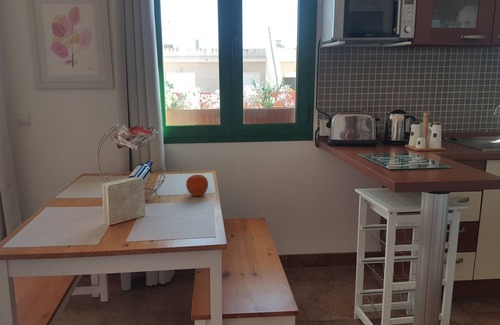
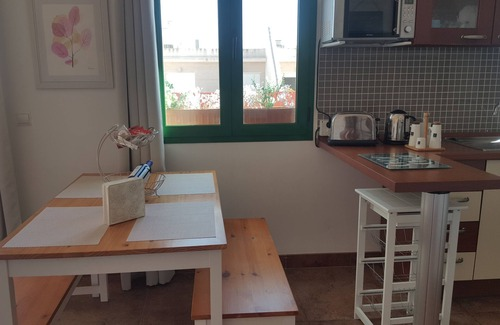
- fruit [185,174,209,197]
